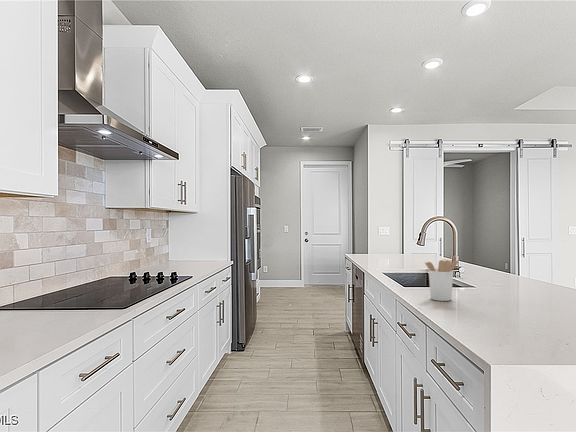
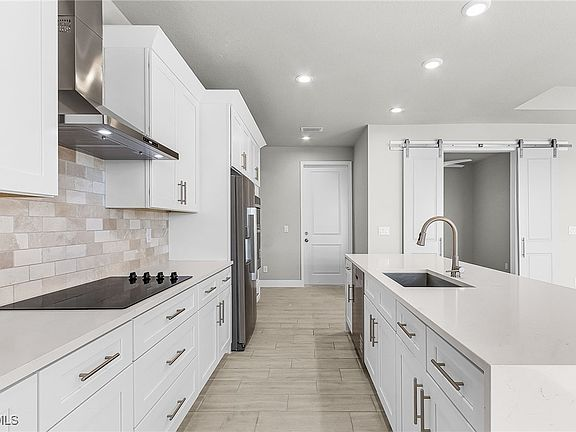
- utensil holder [424,256,459,302]
